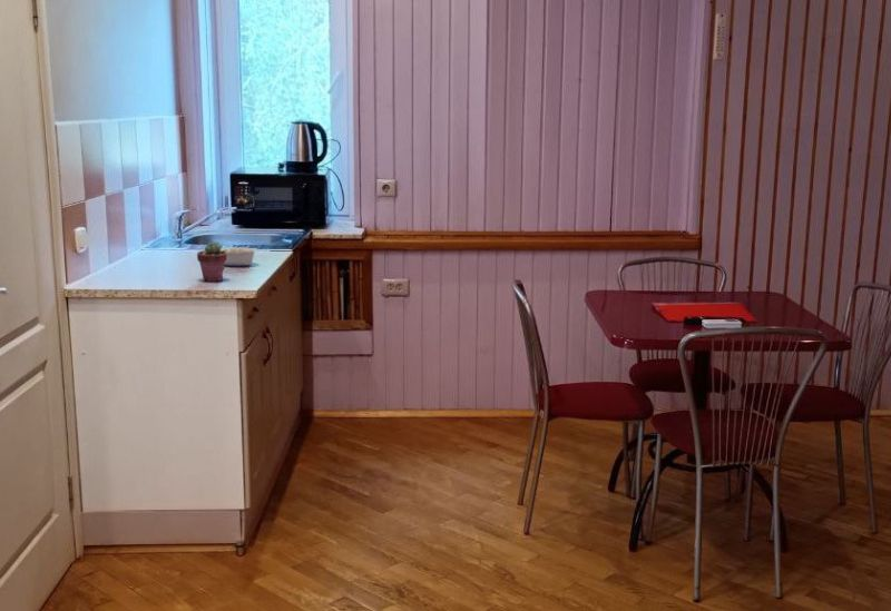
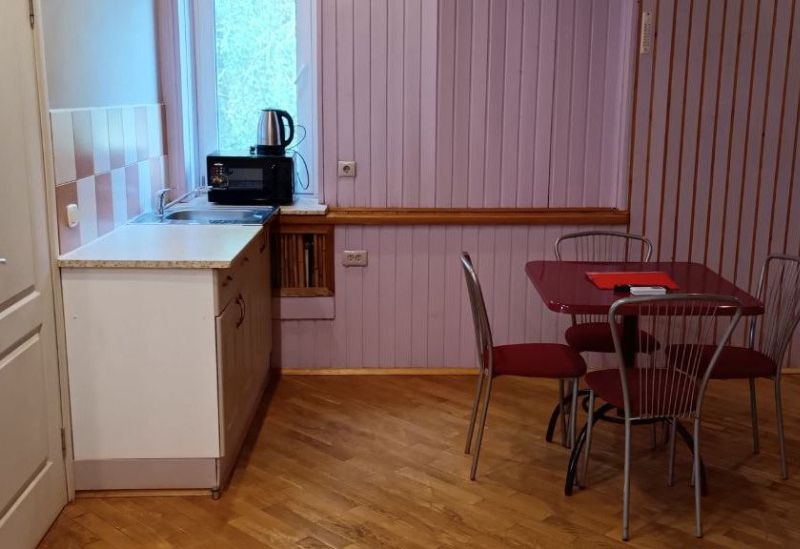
- legume [221,246,258,267]
- potted succulent [196,240,227,283]
